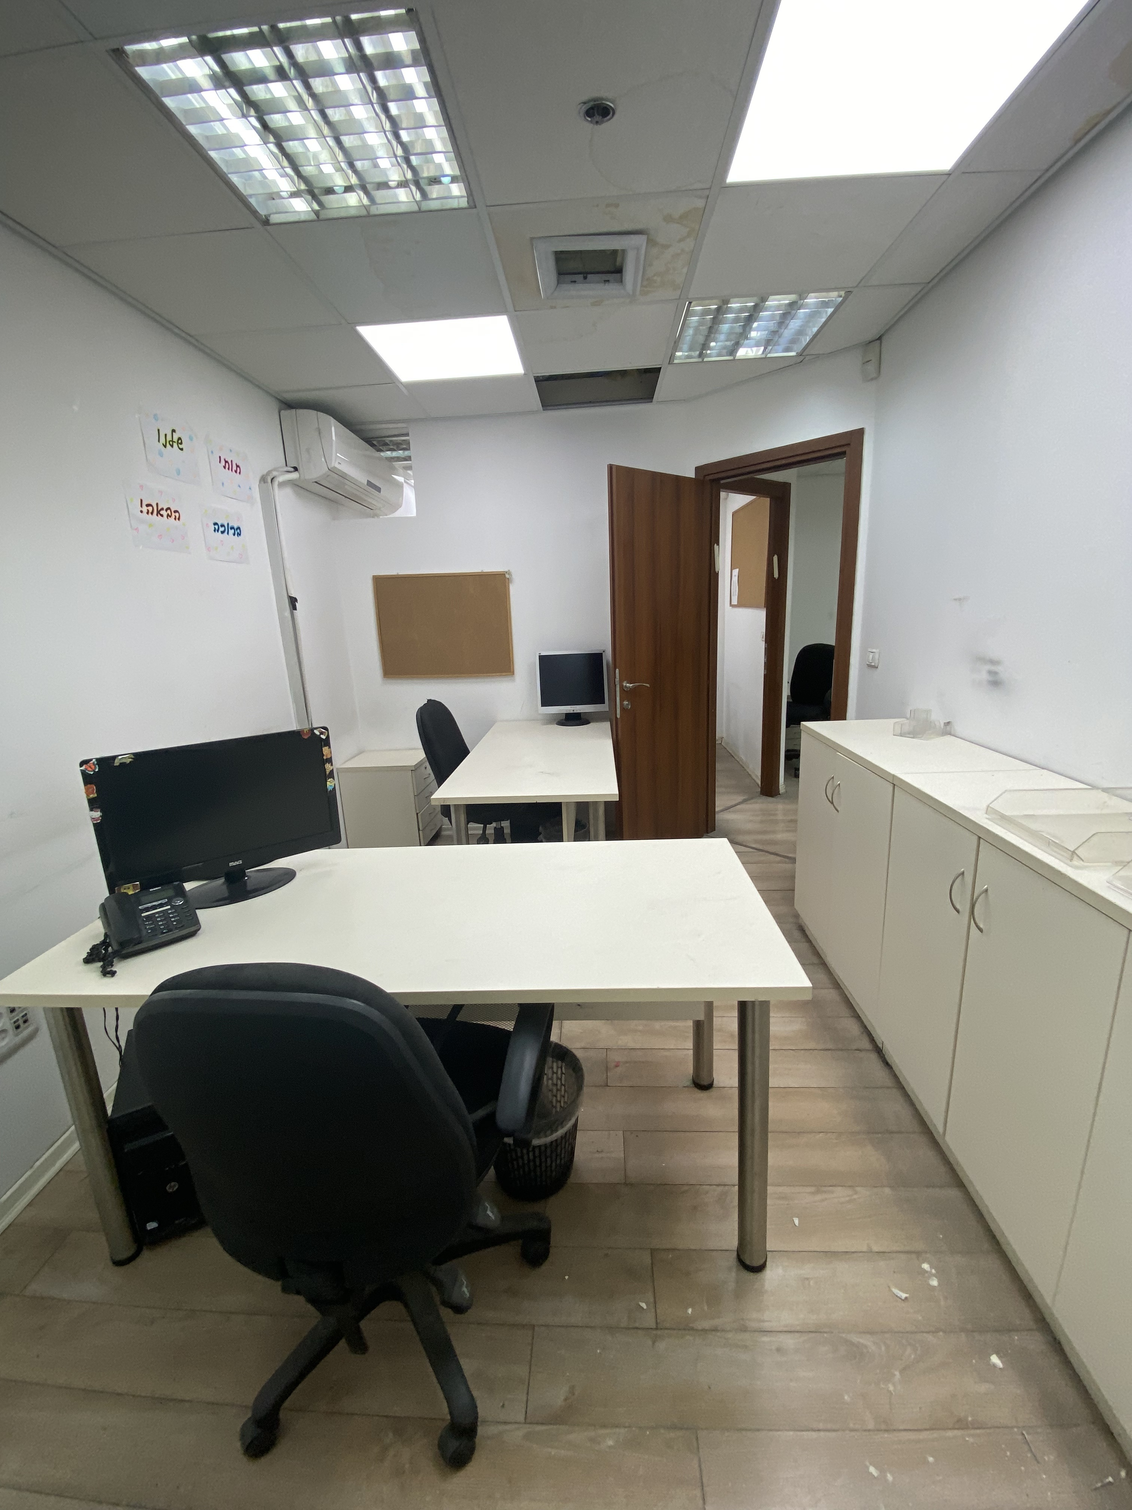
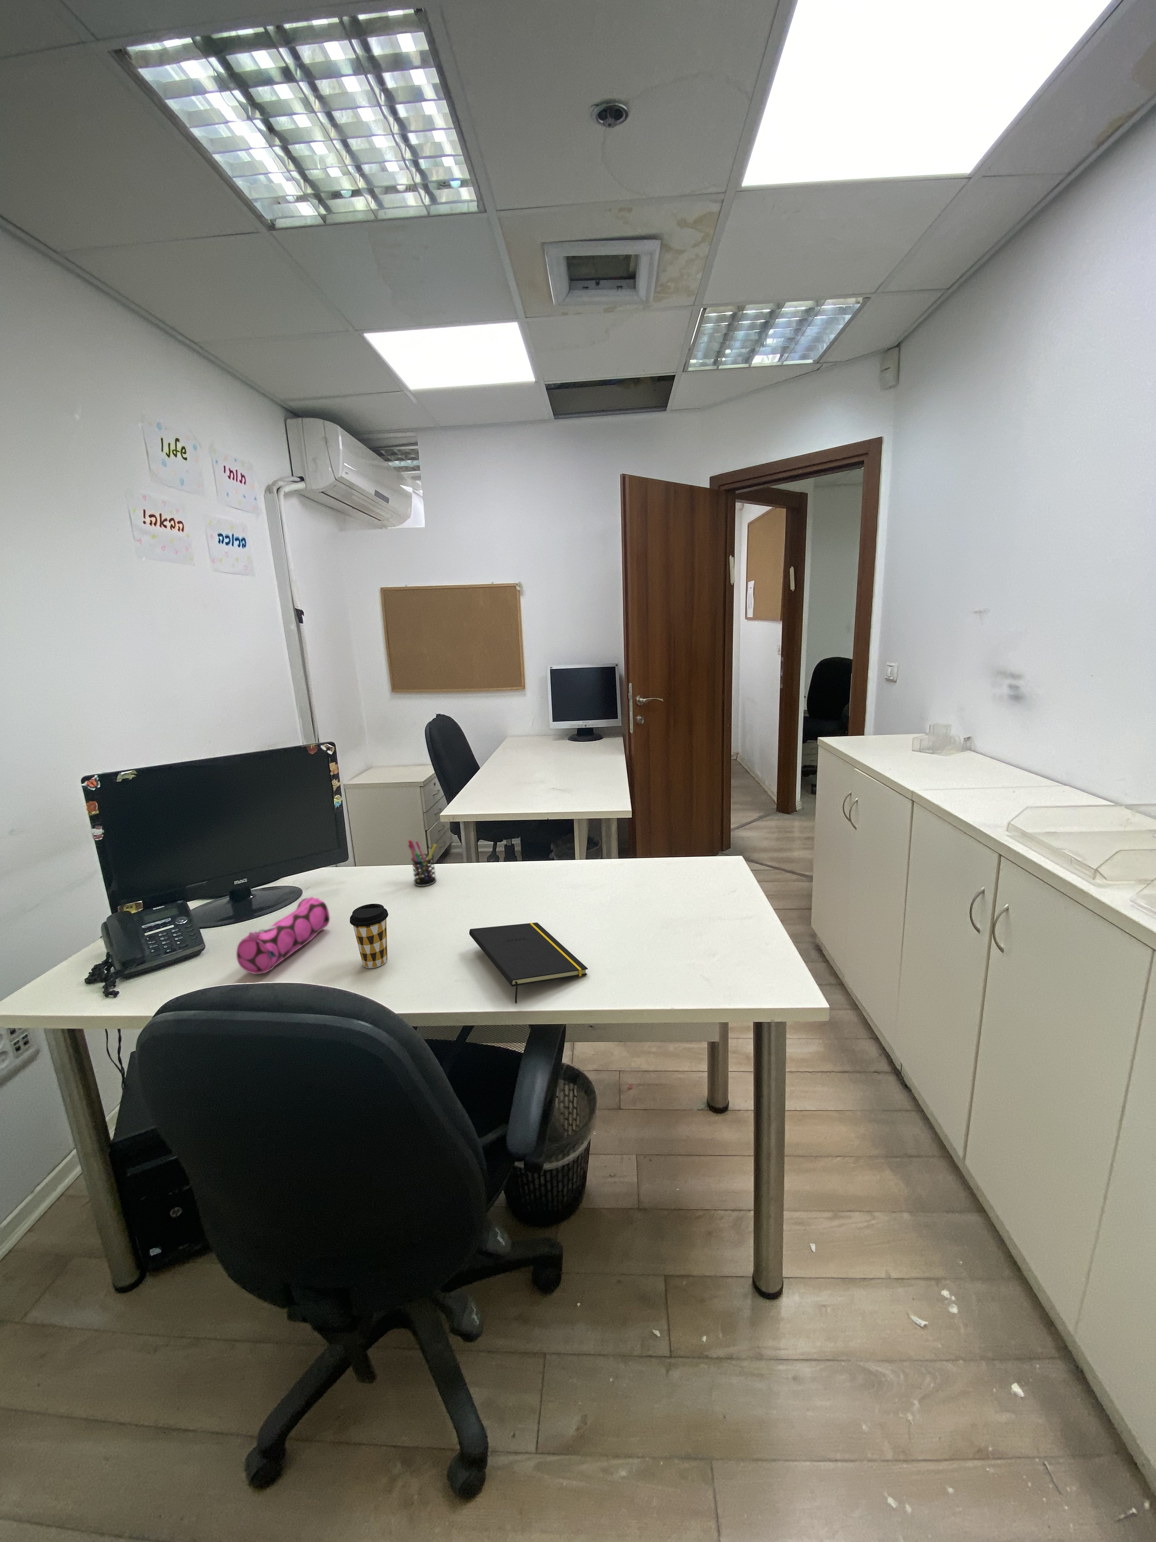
+ notepad [469,922,588,1004]
+ coffee cup [350,903,389,969]
+ pencil case [236,896,330,975]
+ pen holder [408,839,437,886]
